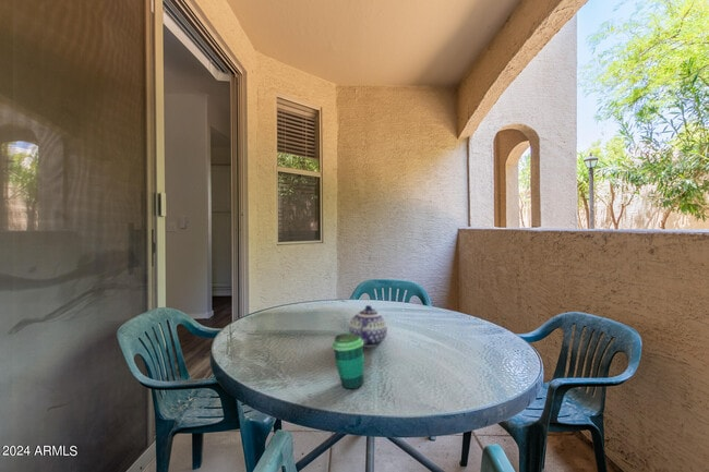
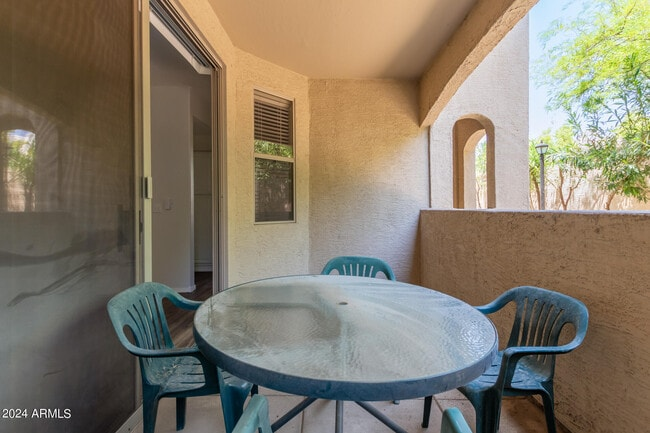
- teapot [348,304,388,348]
- cup [332,332,365,390]
